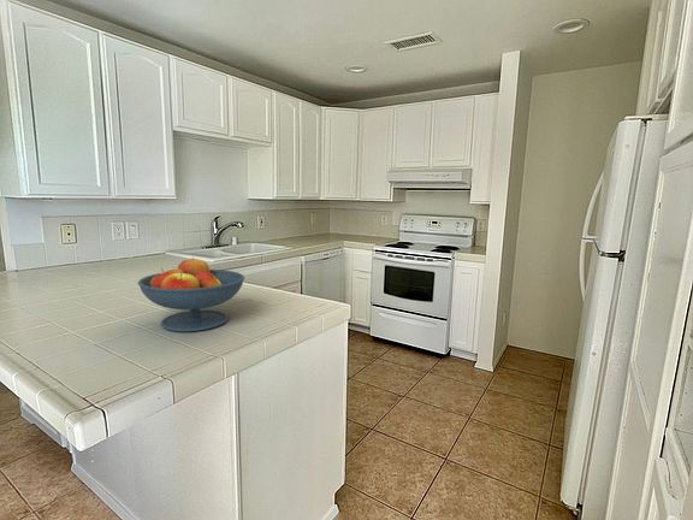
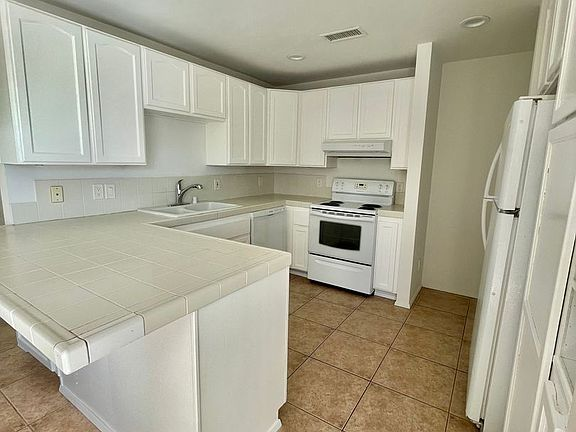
- fruit bowl [136,256,245,333]
